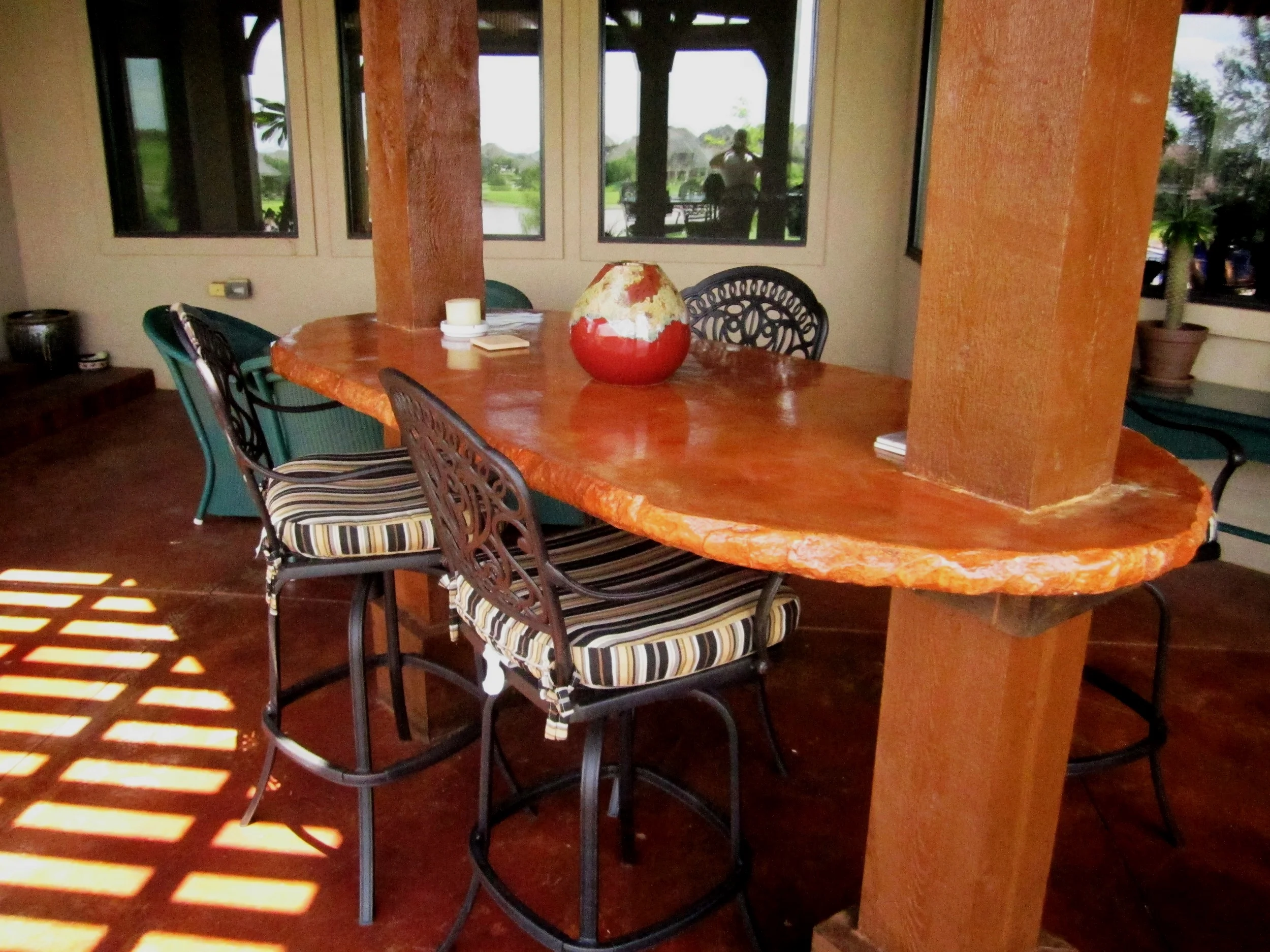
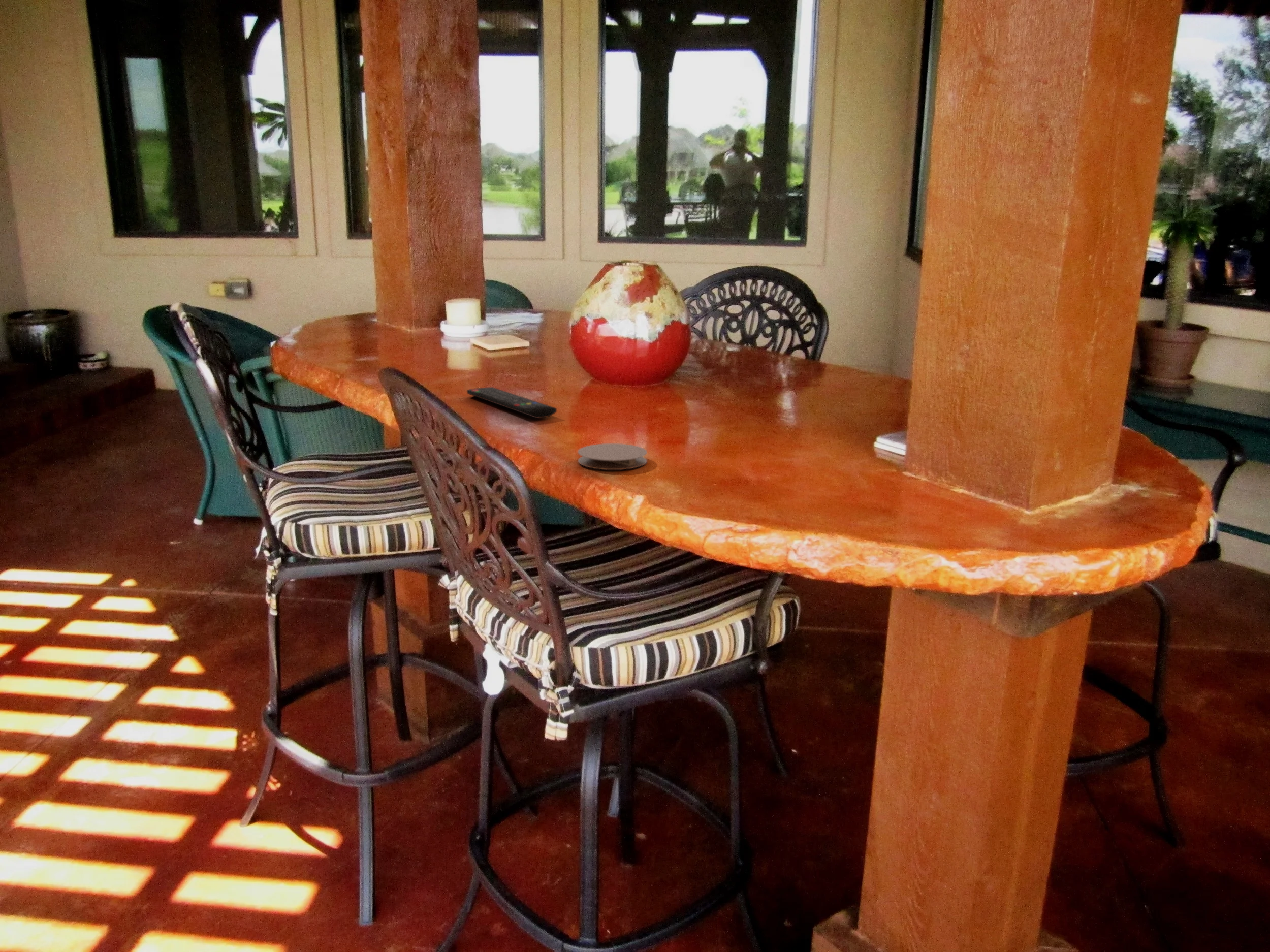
+ remote control [466,387,557,419]
+ coaster [577,443,648,470]
